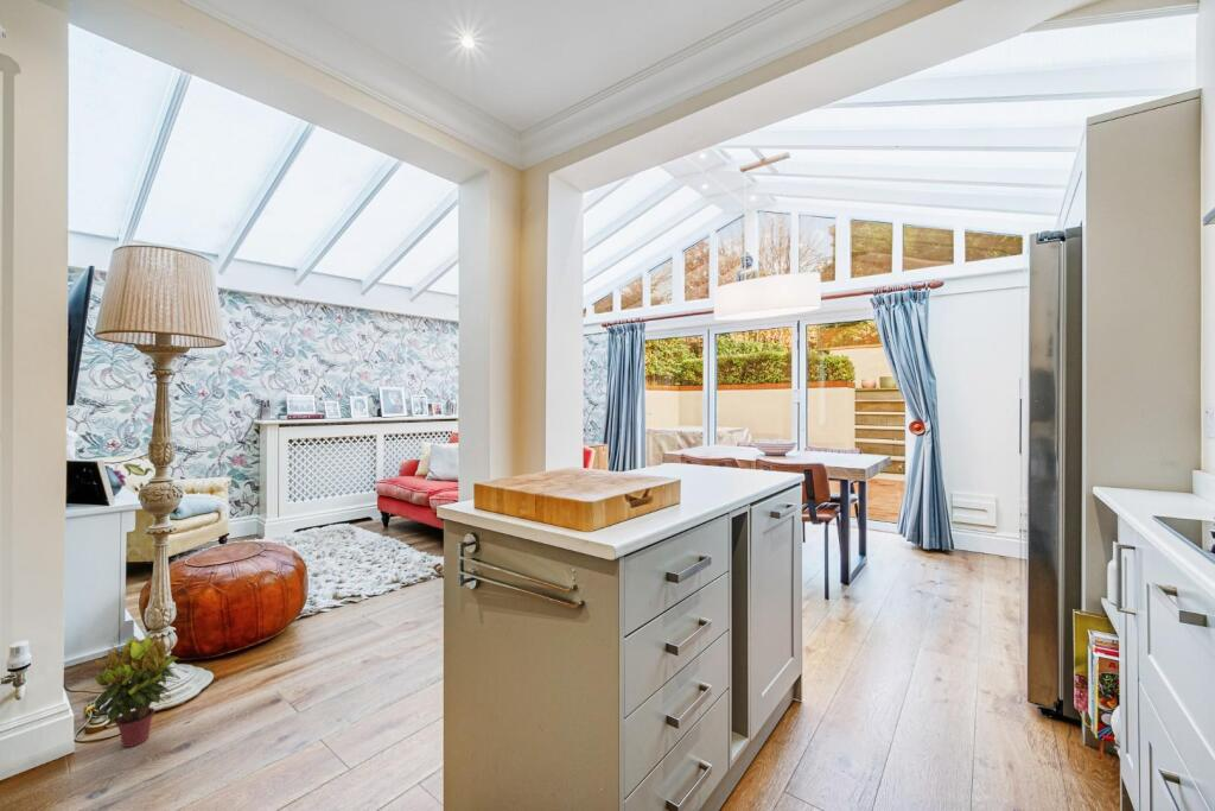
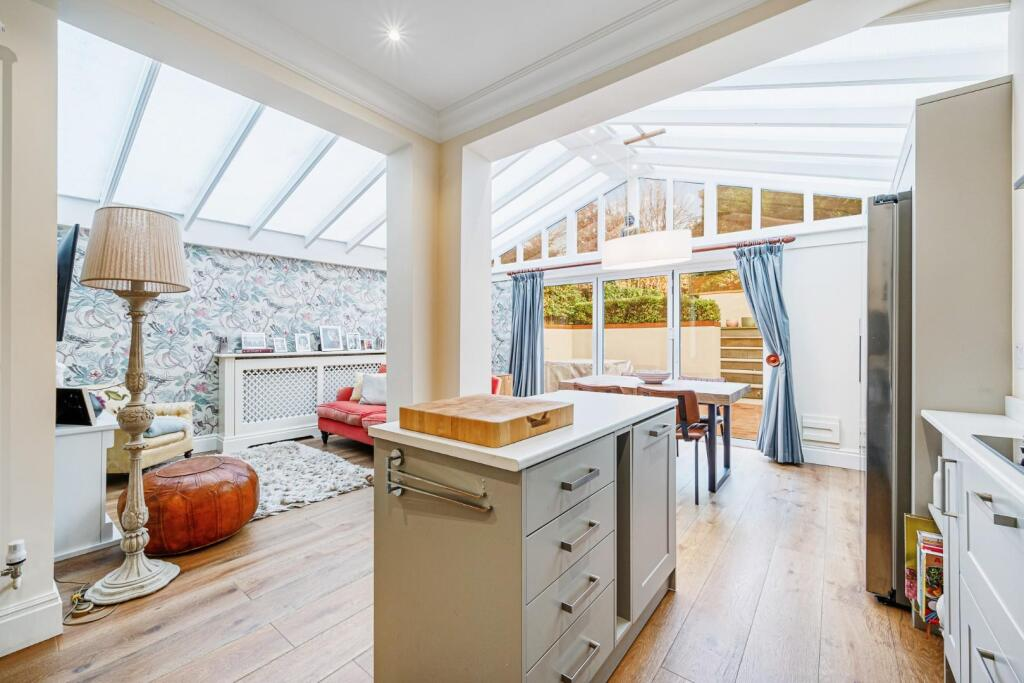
- potted plant [88,634,179,748]
